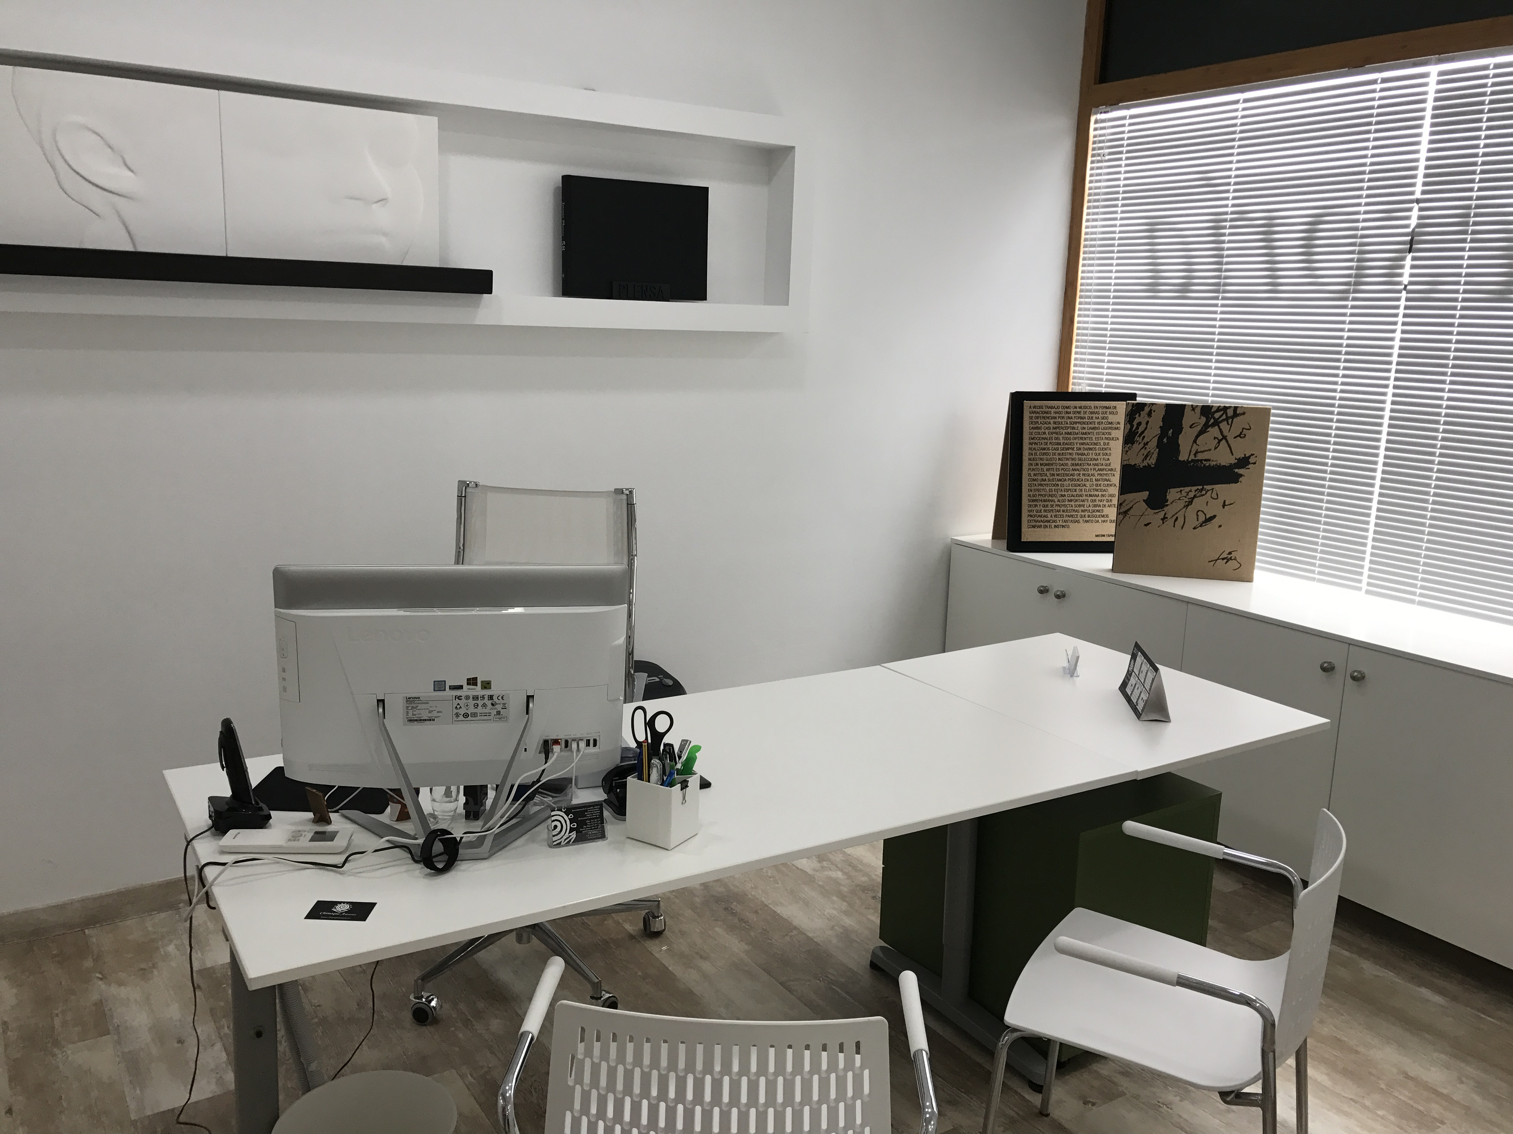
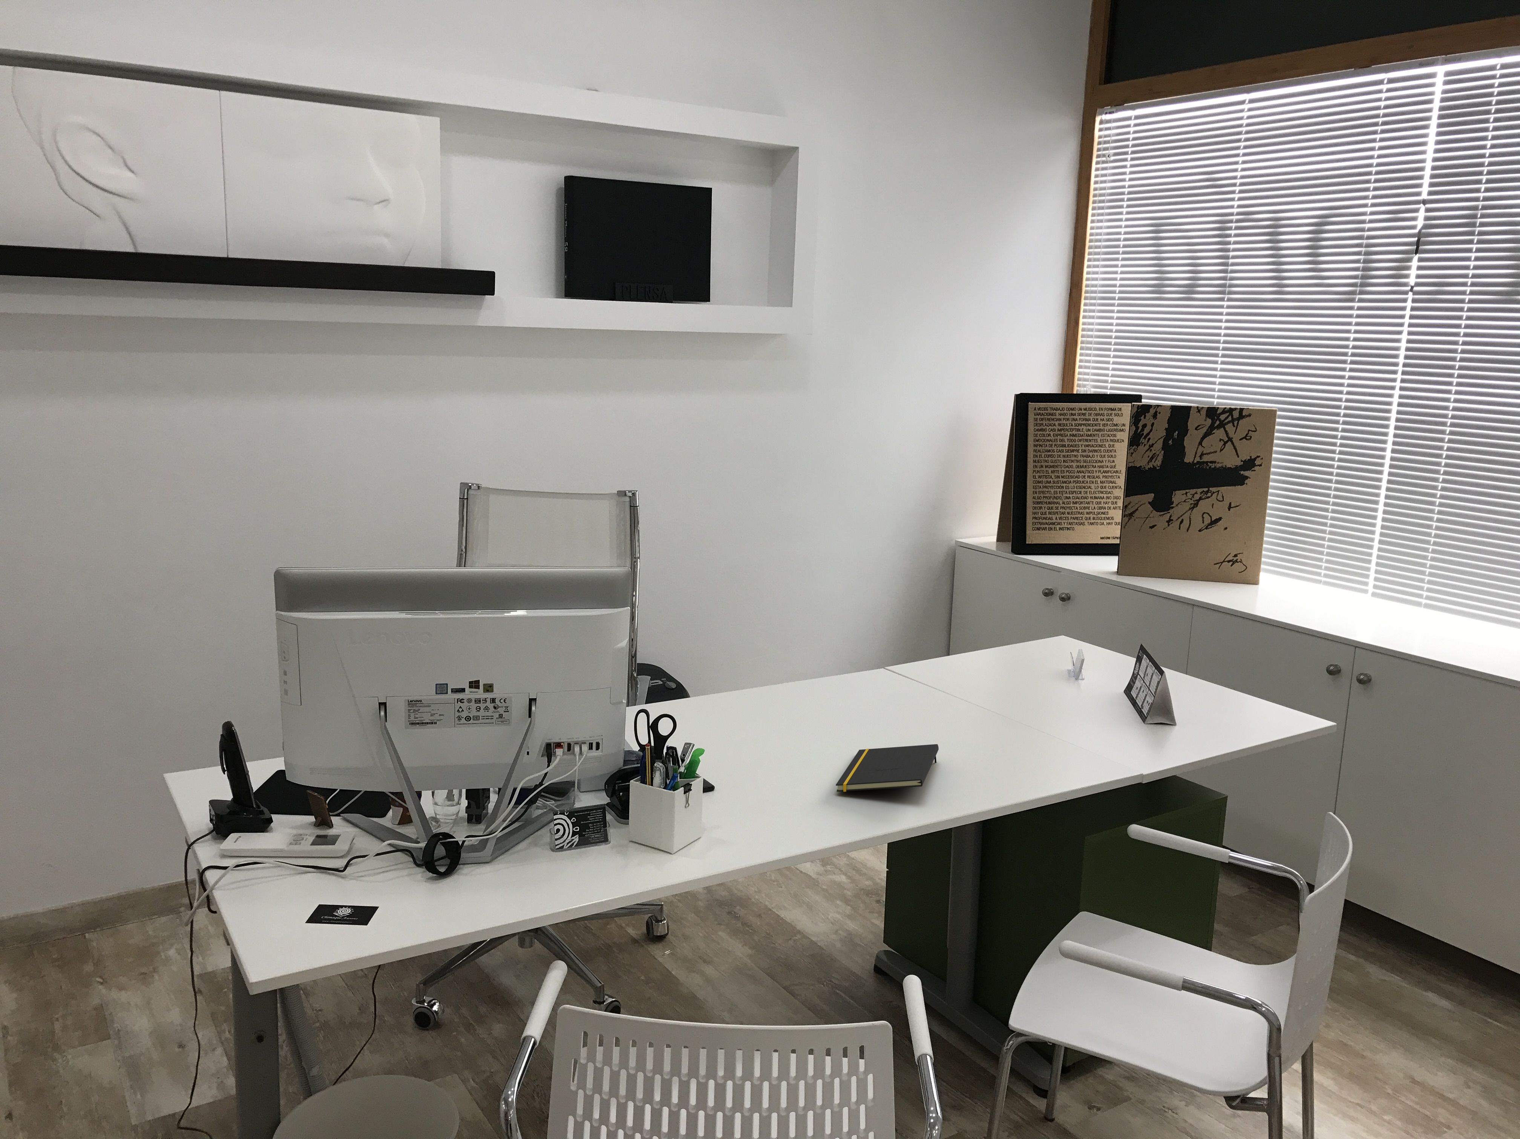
+ notepad [835,744,940,792]
